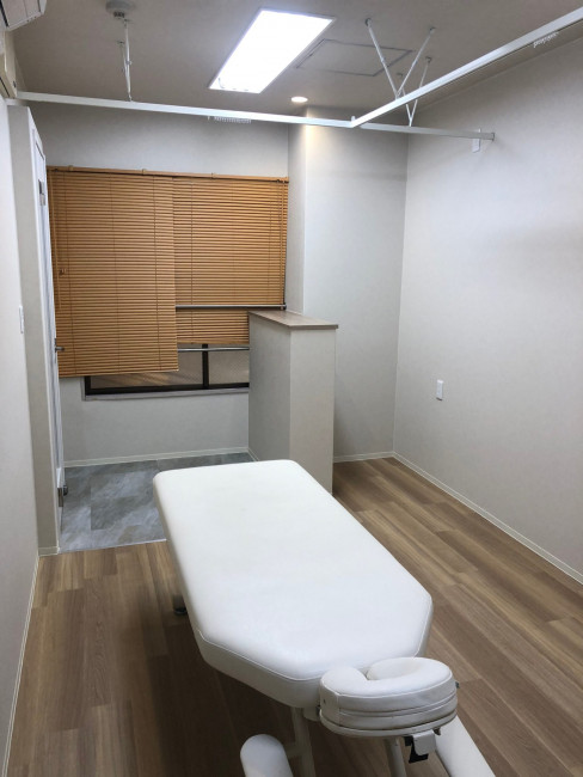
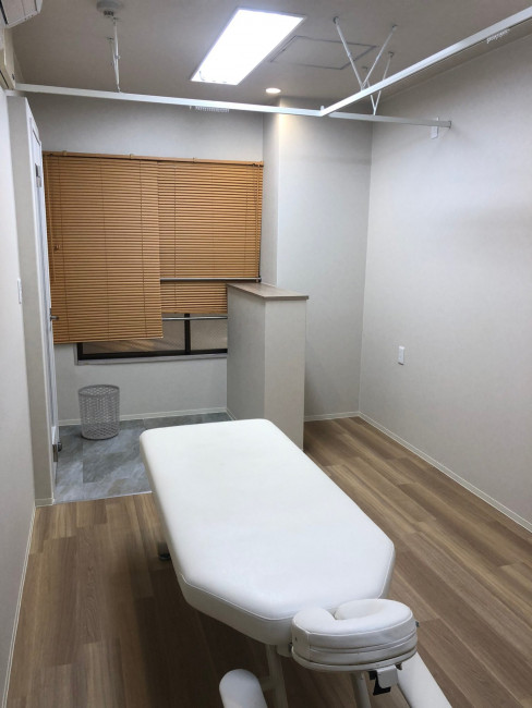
+ waste bin [76,383,121,440]
